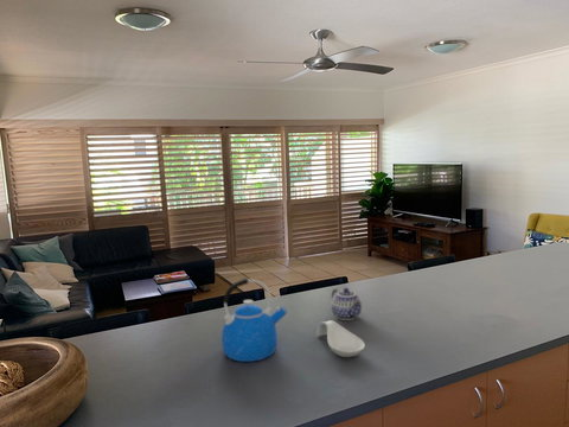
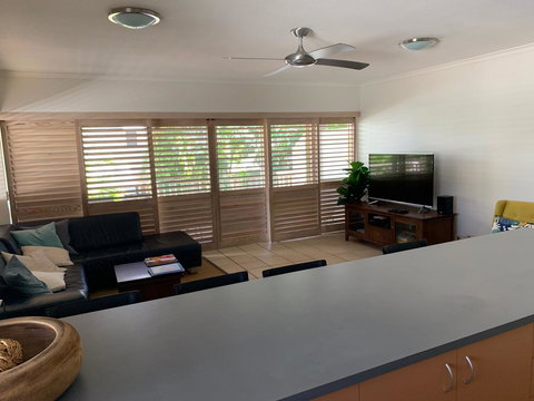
- kettle [220,278,288,363]
- spoon rest [315,319,366,358]
- teapot [331,287,364,321]
